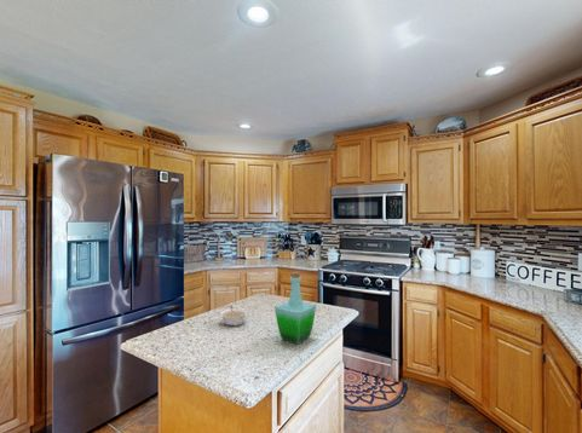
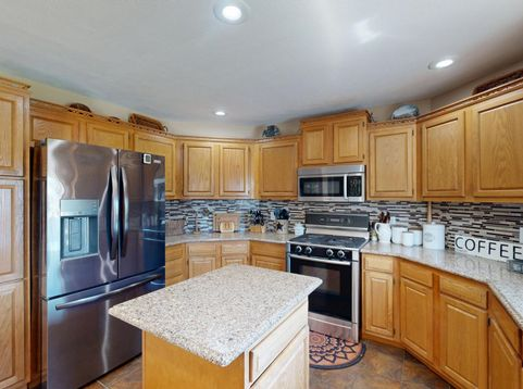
- legume [219,304,248,327]
- bottle [273,271,317,346]
